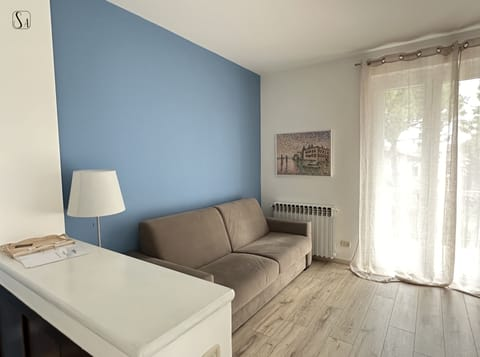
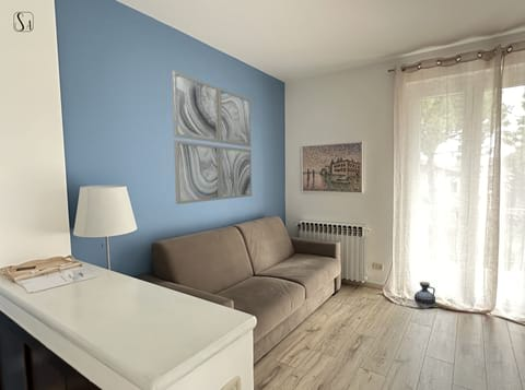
+ ceramic jug [413,281,436,309]
+ wall art [171,70,253,205]
